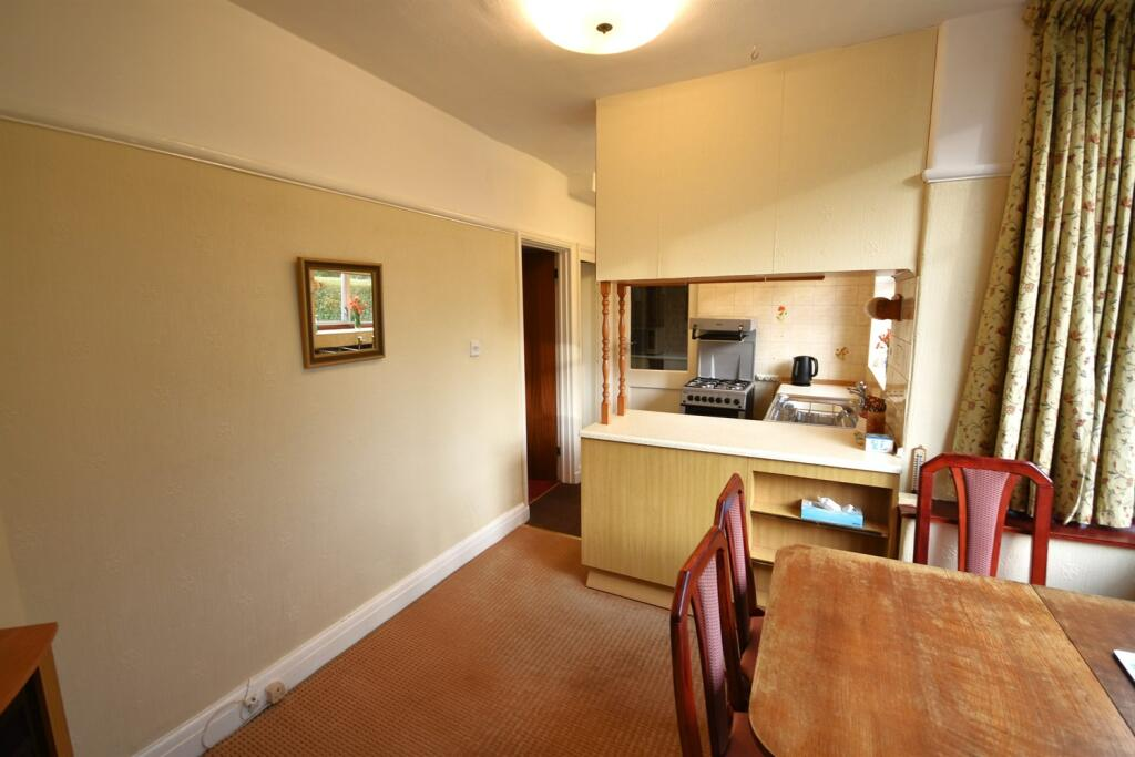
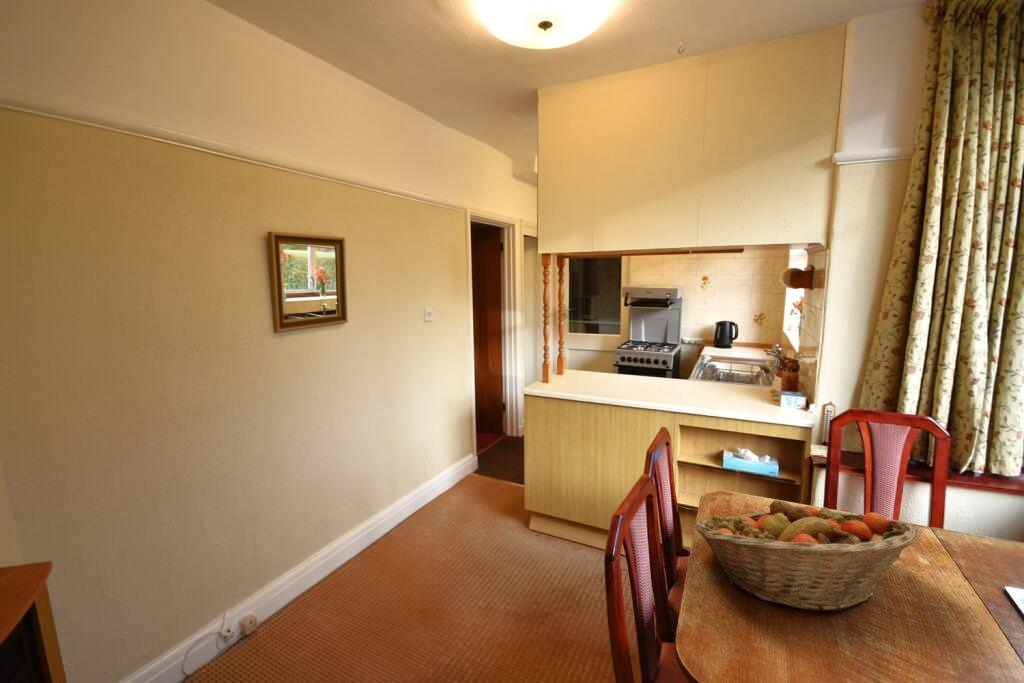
+ fruit basket [694,499,922,612]
